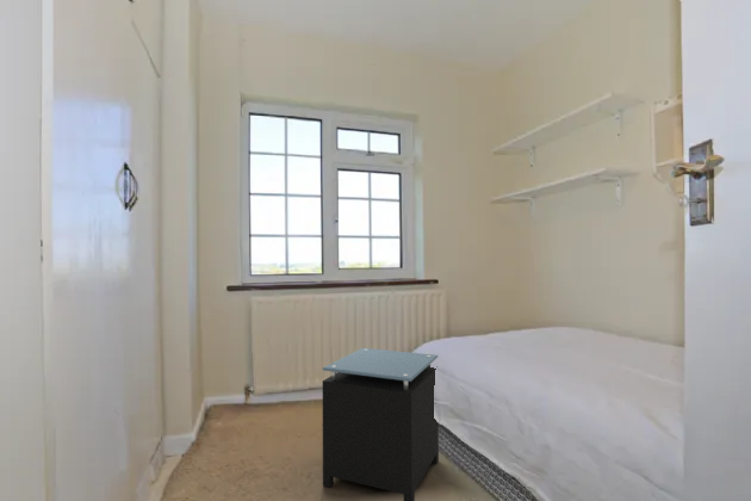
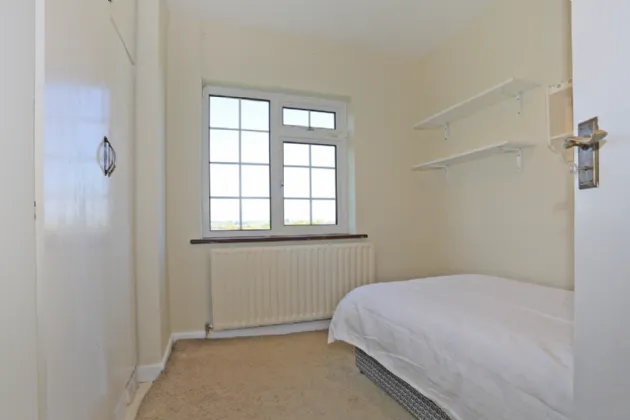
- nightstand [322,347,440,501]
